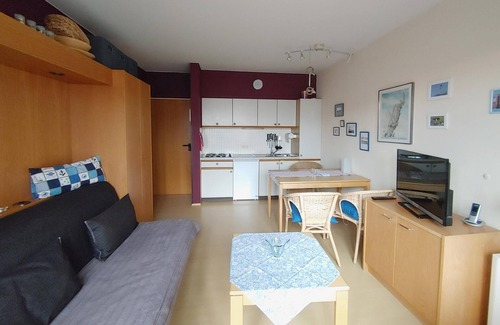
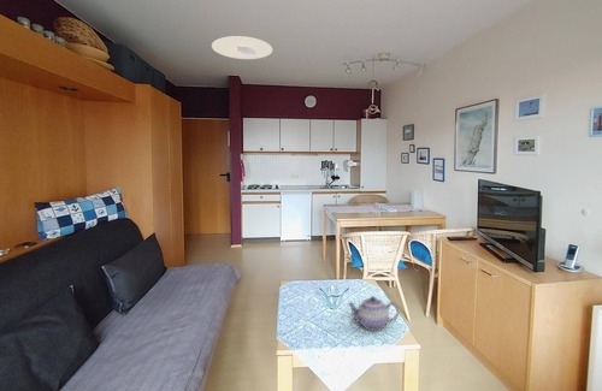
+ ceiling light [211,35,273,60]
+ teapot [347,295,400,332]
